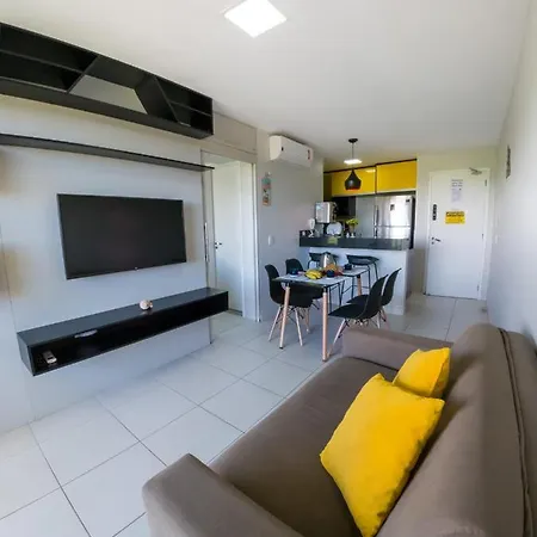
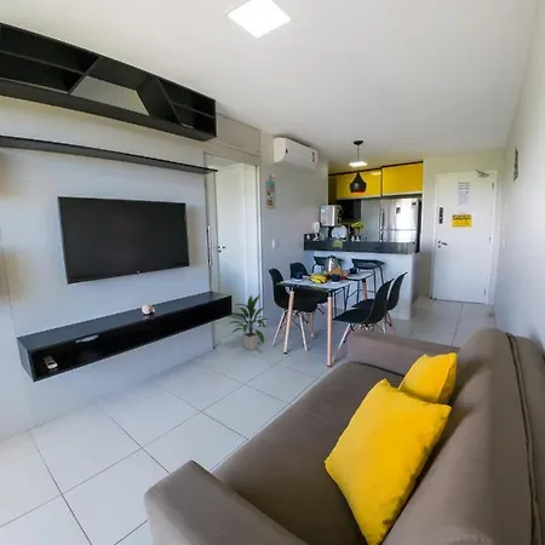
+ indoor plant [226,293,270,351]
